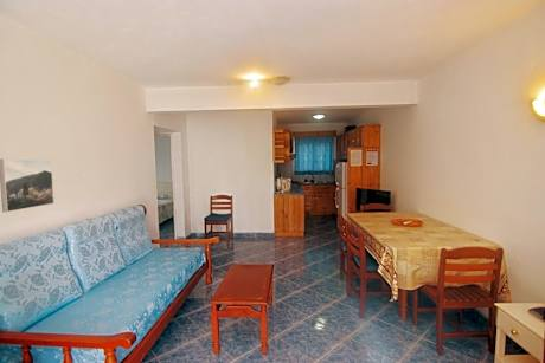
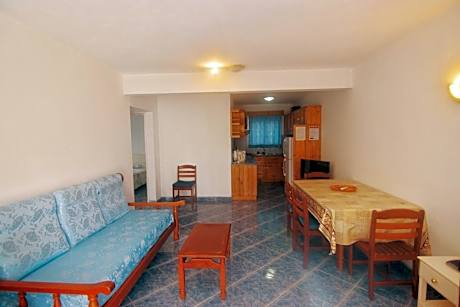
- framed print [0,158,56,213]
